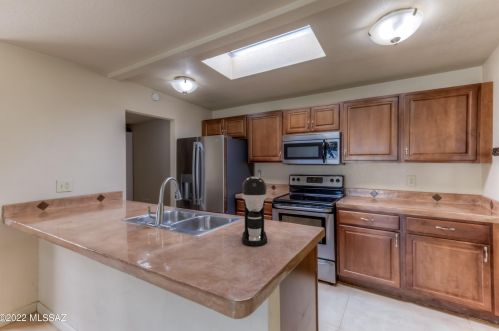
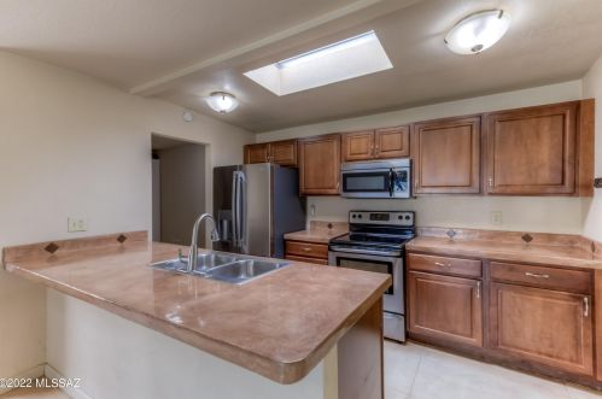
- coffee maker [241,176,268,247]
